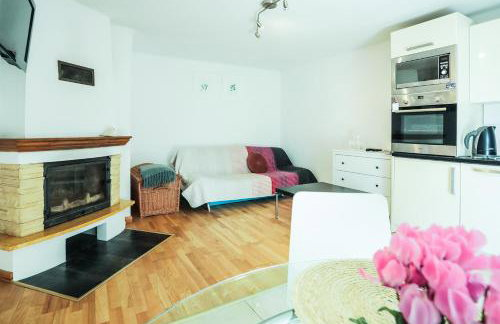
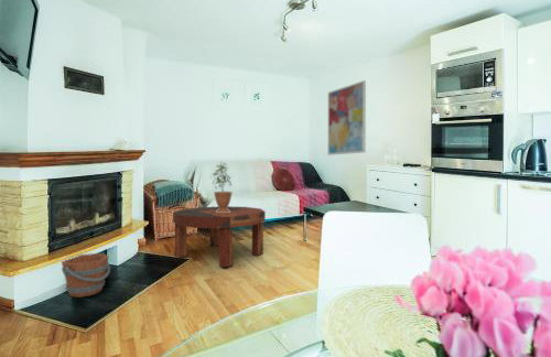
+ coffee table [172,205,267,268]
+ bucket [61,252,111,299]
+ wall art [327,79,367,156]
+ potted plant [210,160,234,213]
